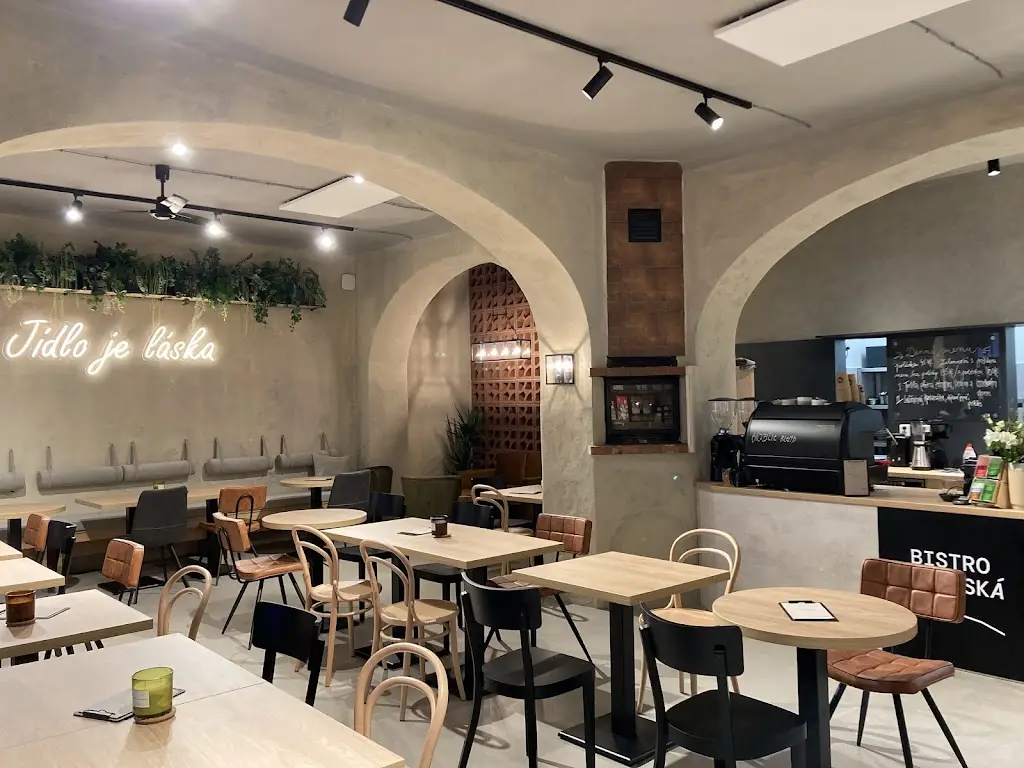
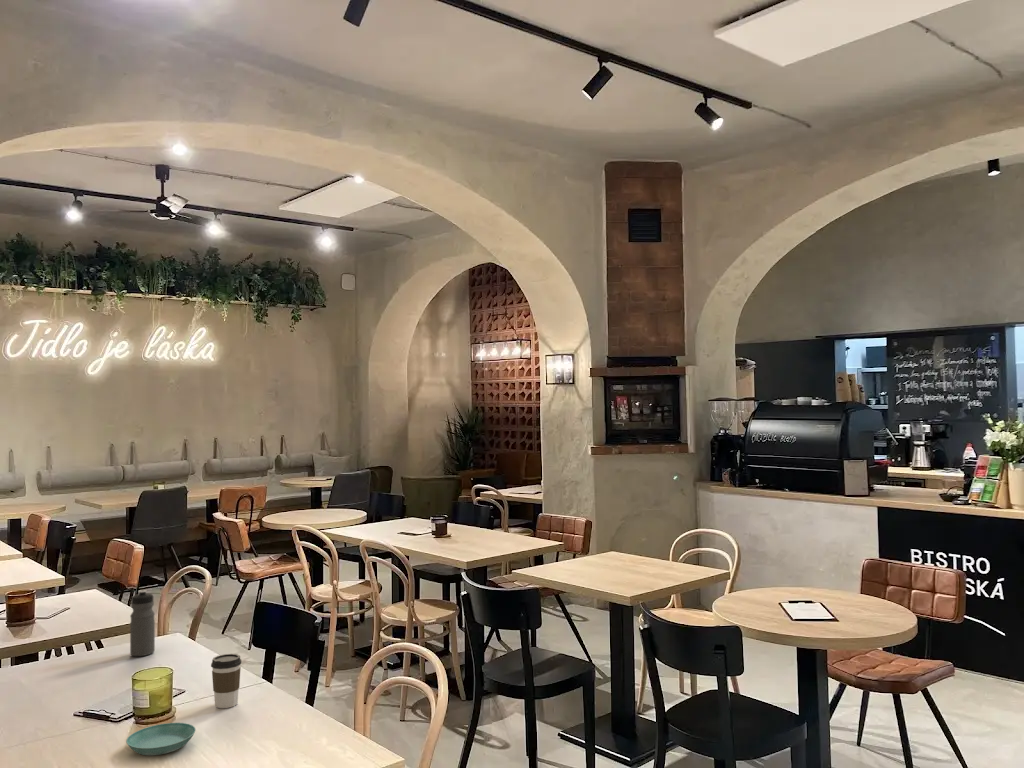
+ saucer [125,722,197,756]
+ coffee cup [210,653,243,709]
+ water bottle [129,589,156,657]
